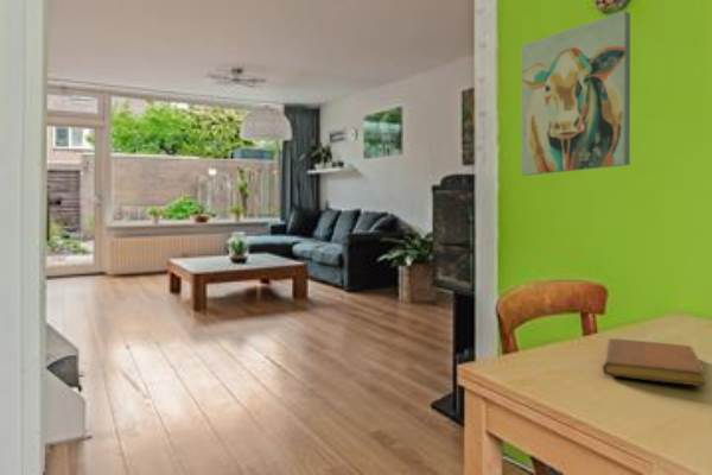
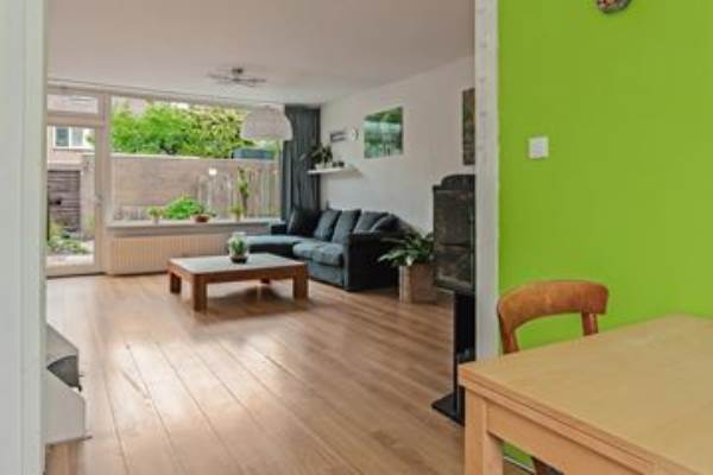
- wall art [520,10,631,177]
- notebook [602,337,706,387]
